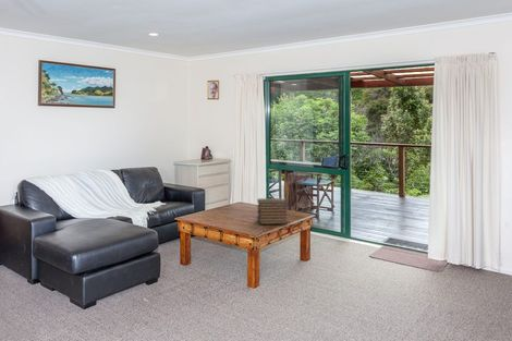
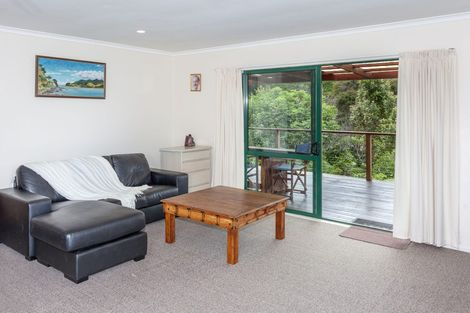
- book stack [256,197,289,226]
